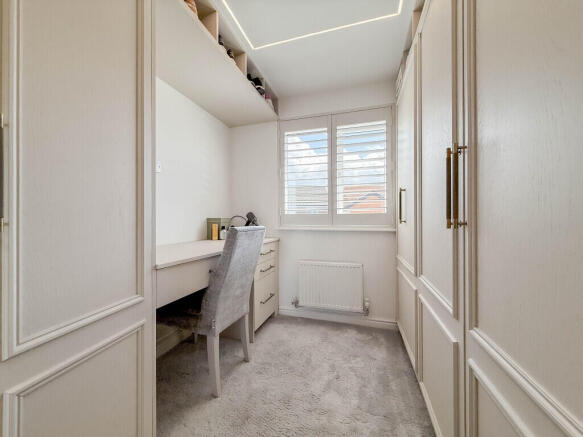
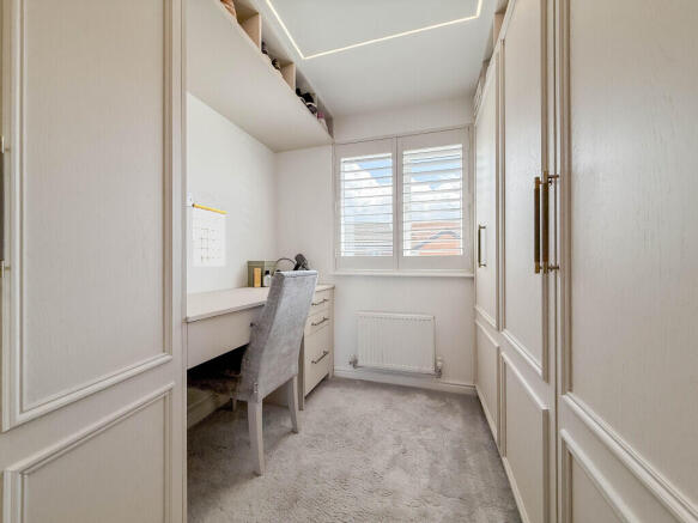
+ calendar [190,194,227,267]
